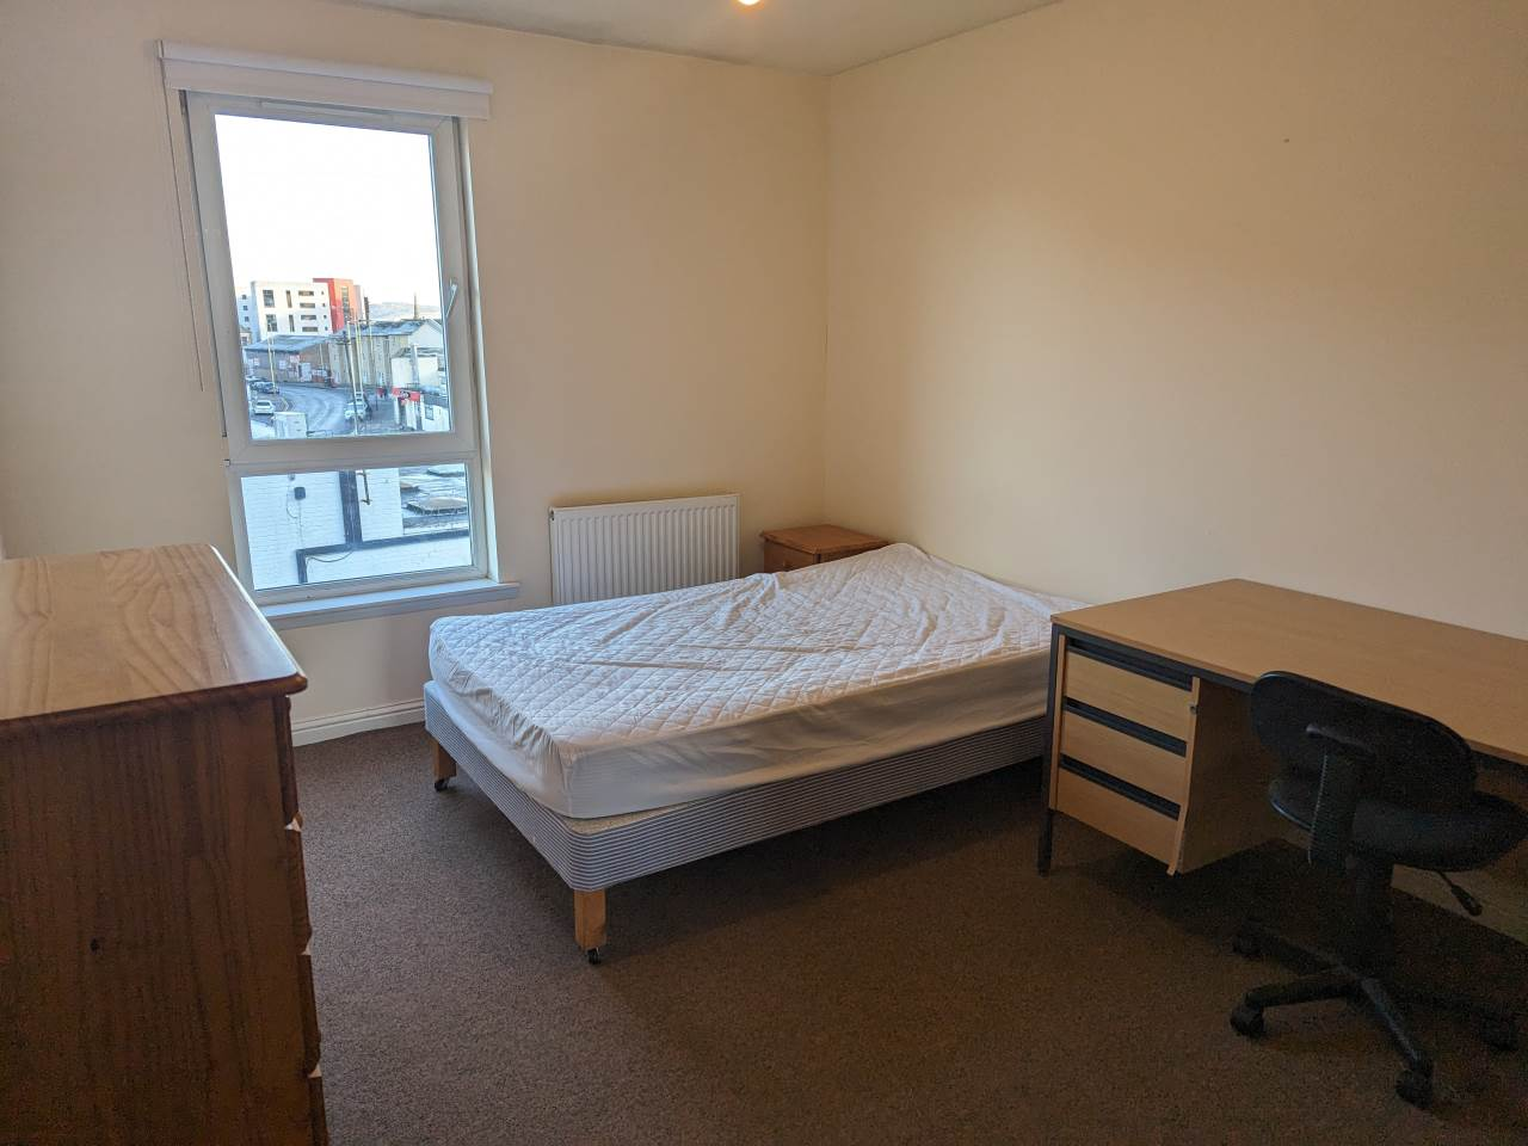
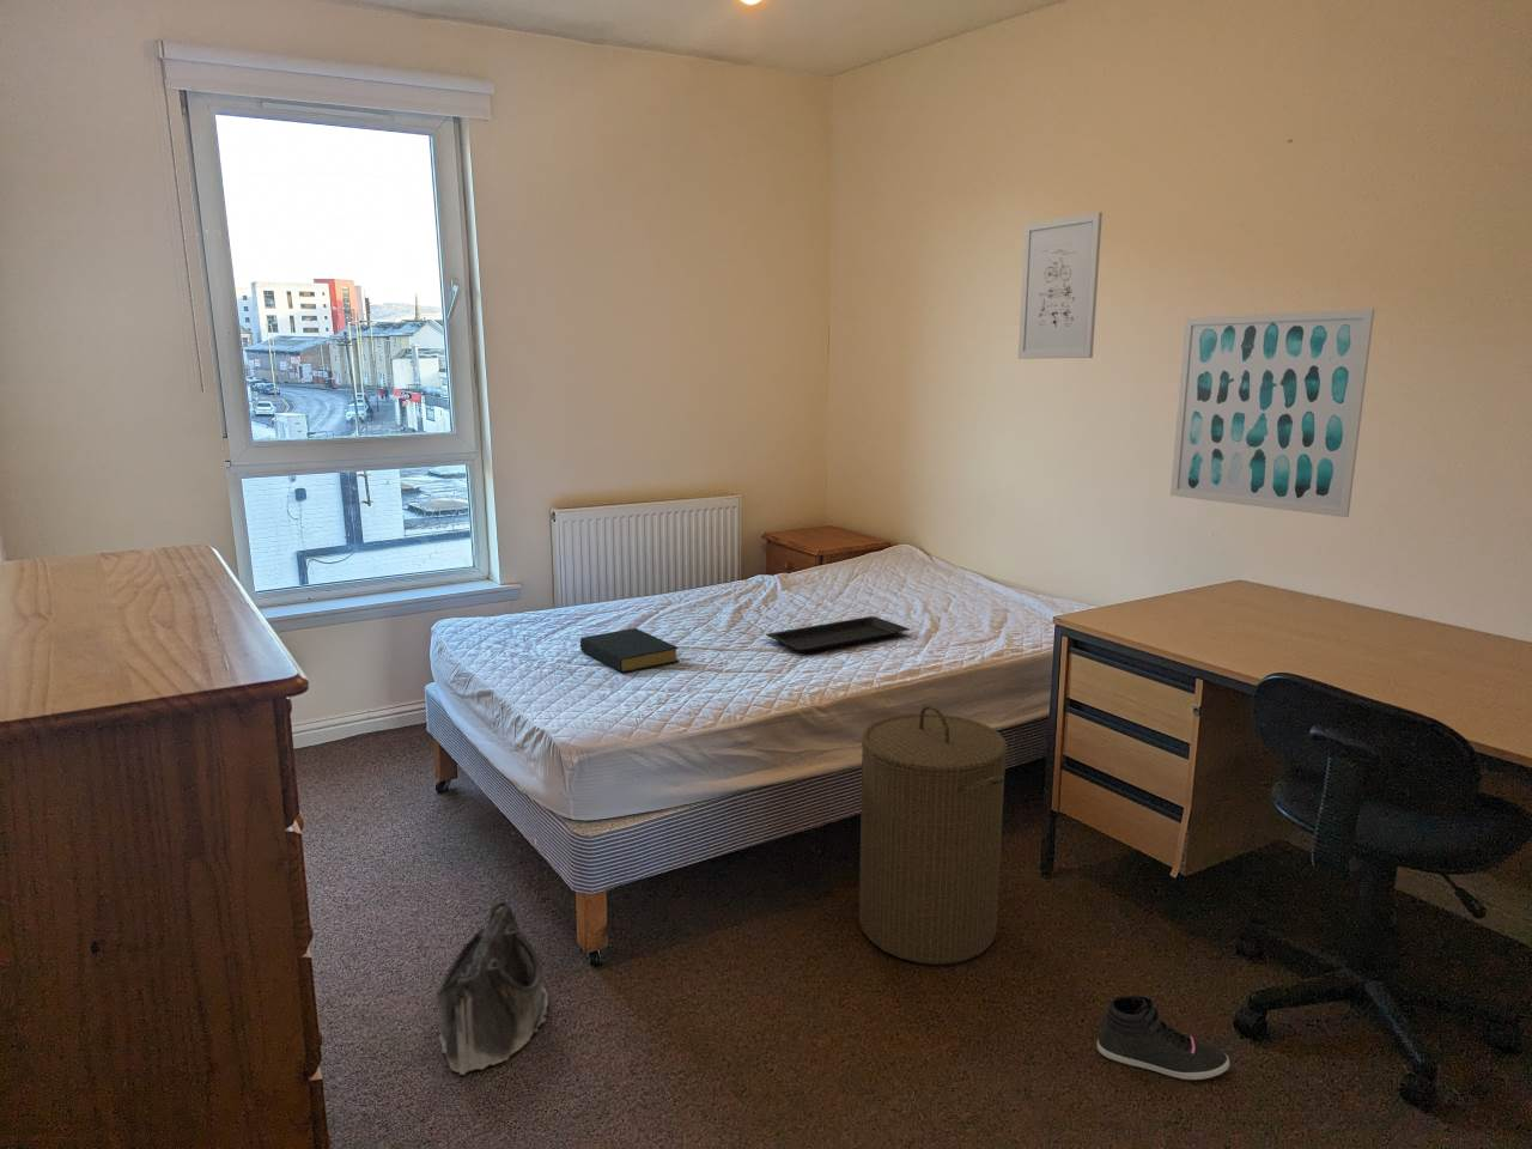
+ hardback book [579,628,680,673]
+ laundry hamper [858,704,1007,966]
+ sneaker [1097,995,1230,1080]
+ wall art [1017,211,1104,360]
+ wall art [1169,308,1375,518]
+ saddlebag [435,900,550,1077]
+ serving tray [765,616,911,653]
